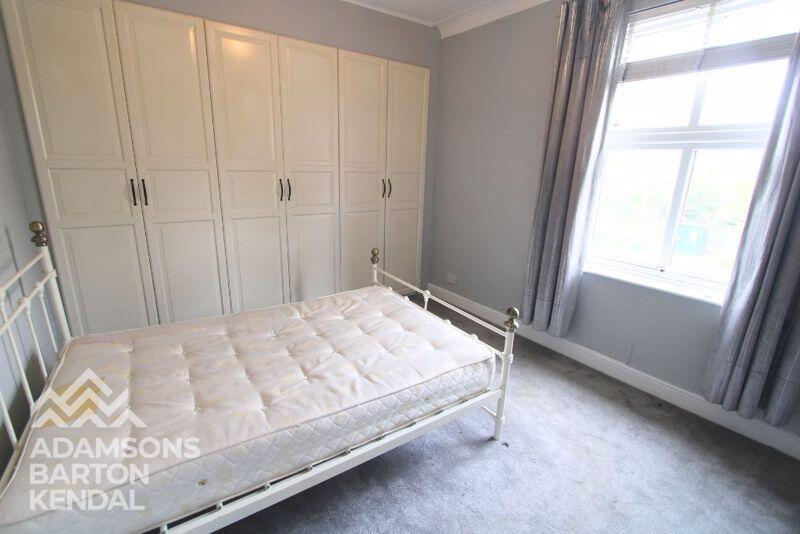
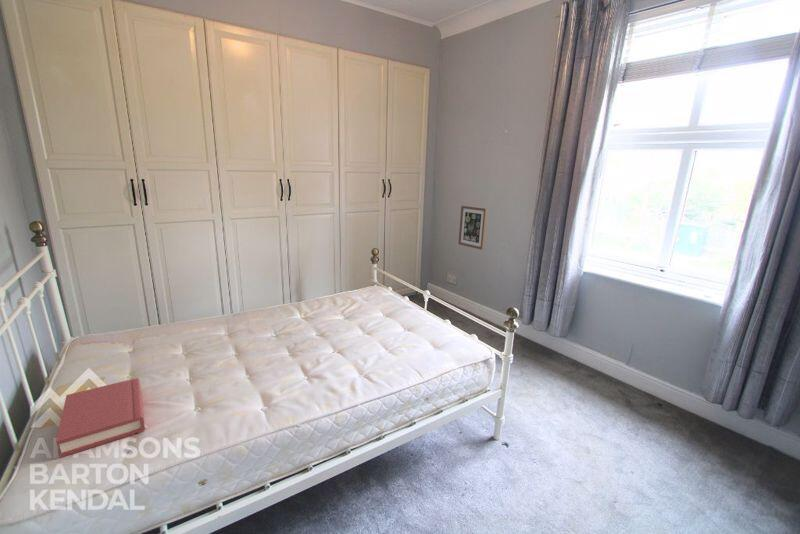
+ wall art [457,205,488,251]
+ hardback book [55,377,146,459]
